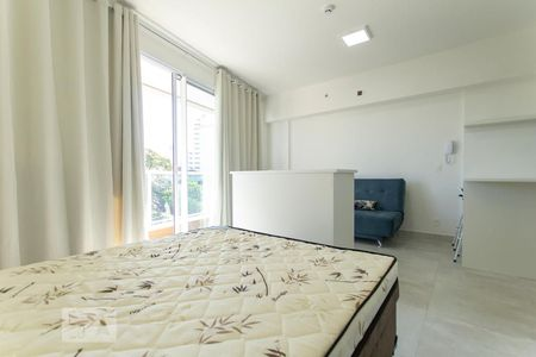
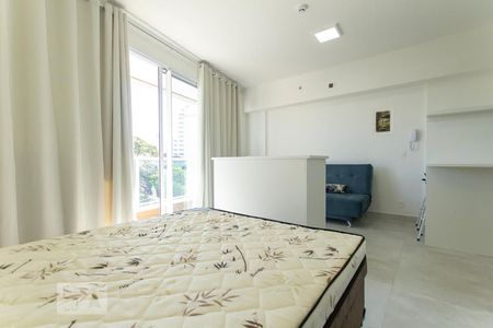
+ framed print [370,105,395,137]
